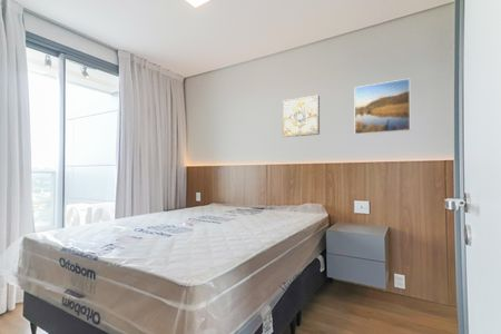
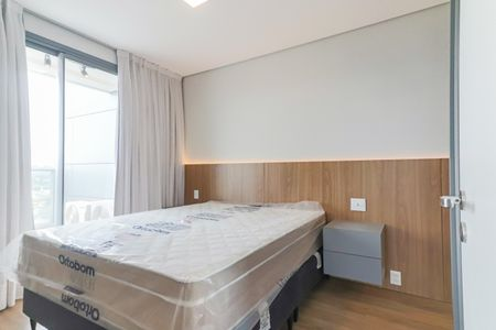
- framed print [353,78,412,136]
- wall art [282,94,321,138]
